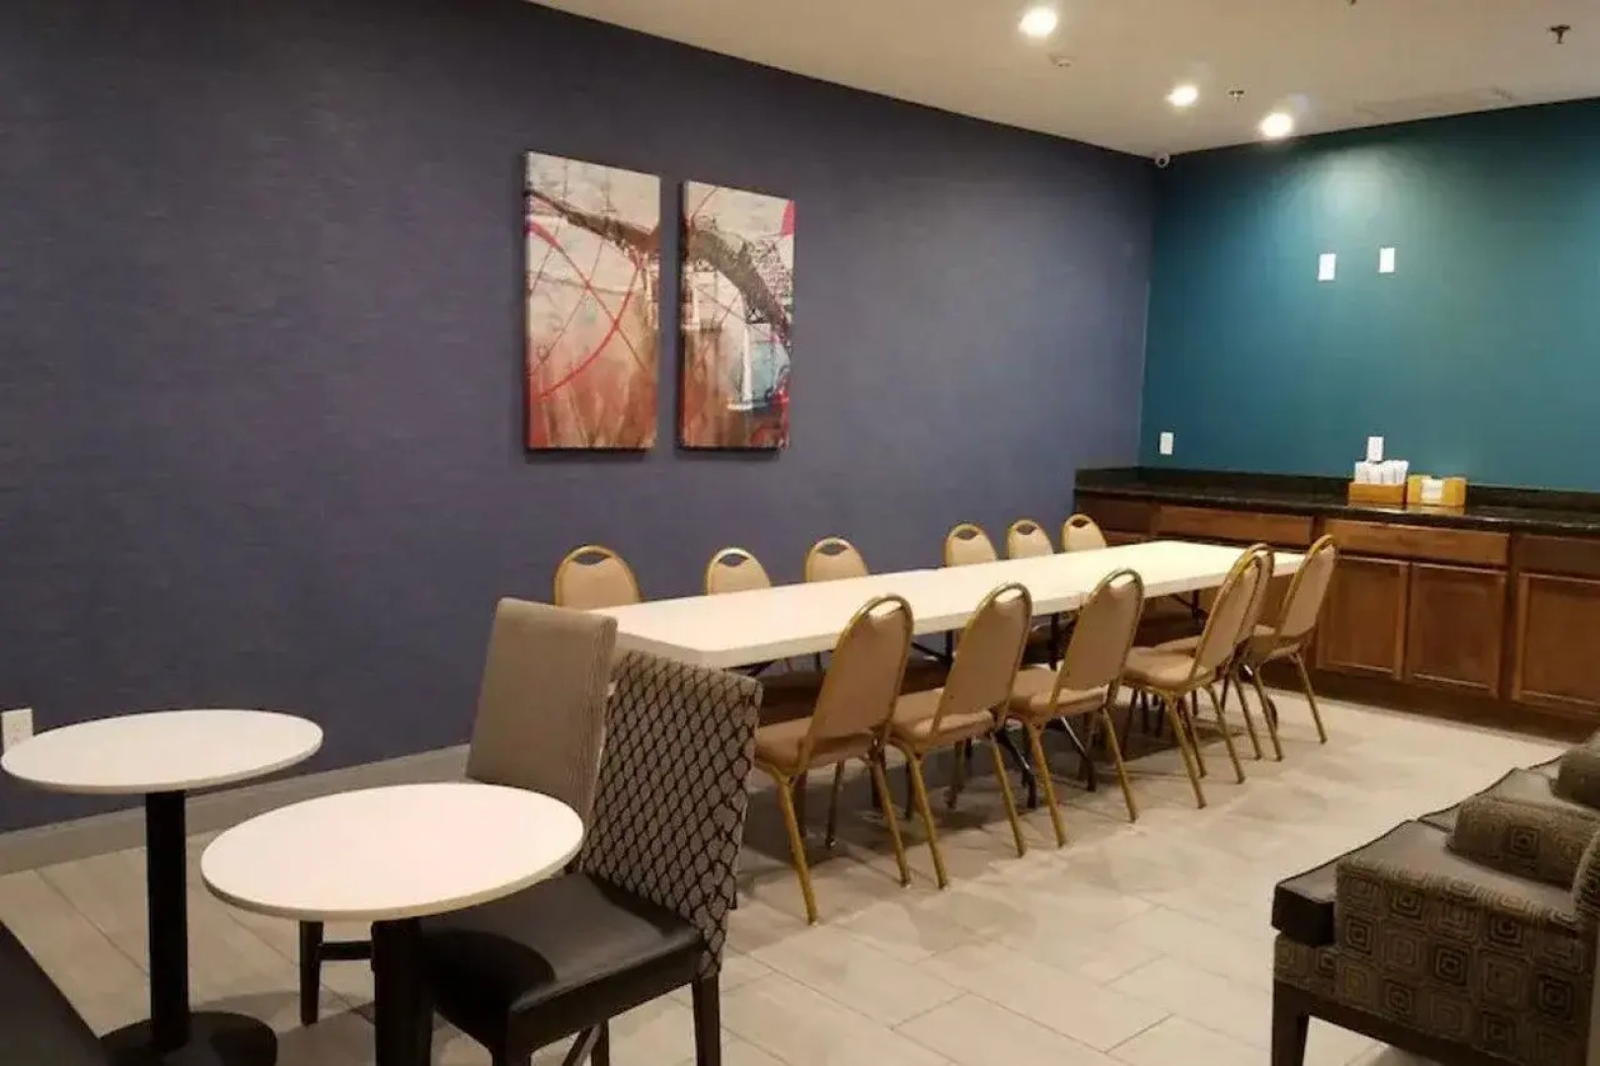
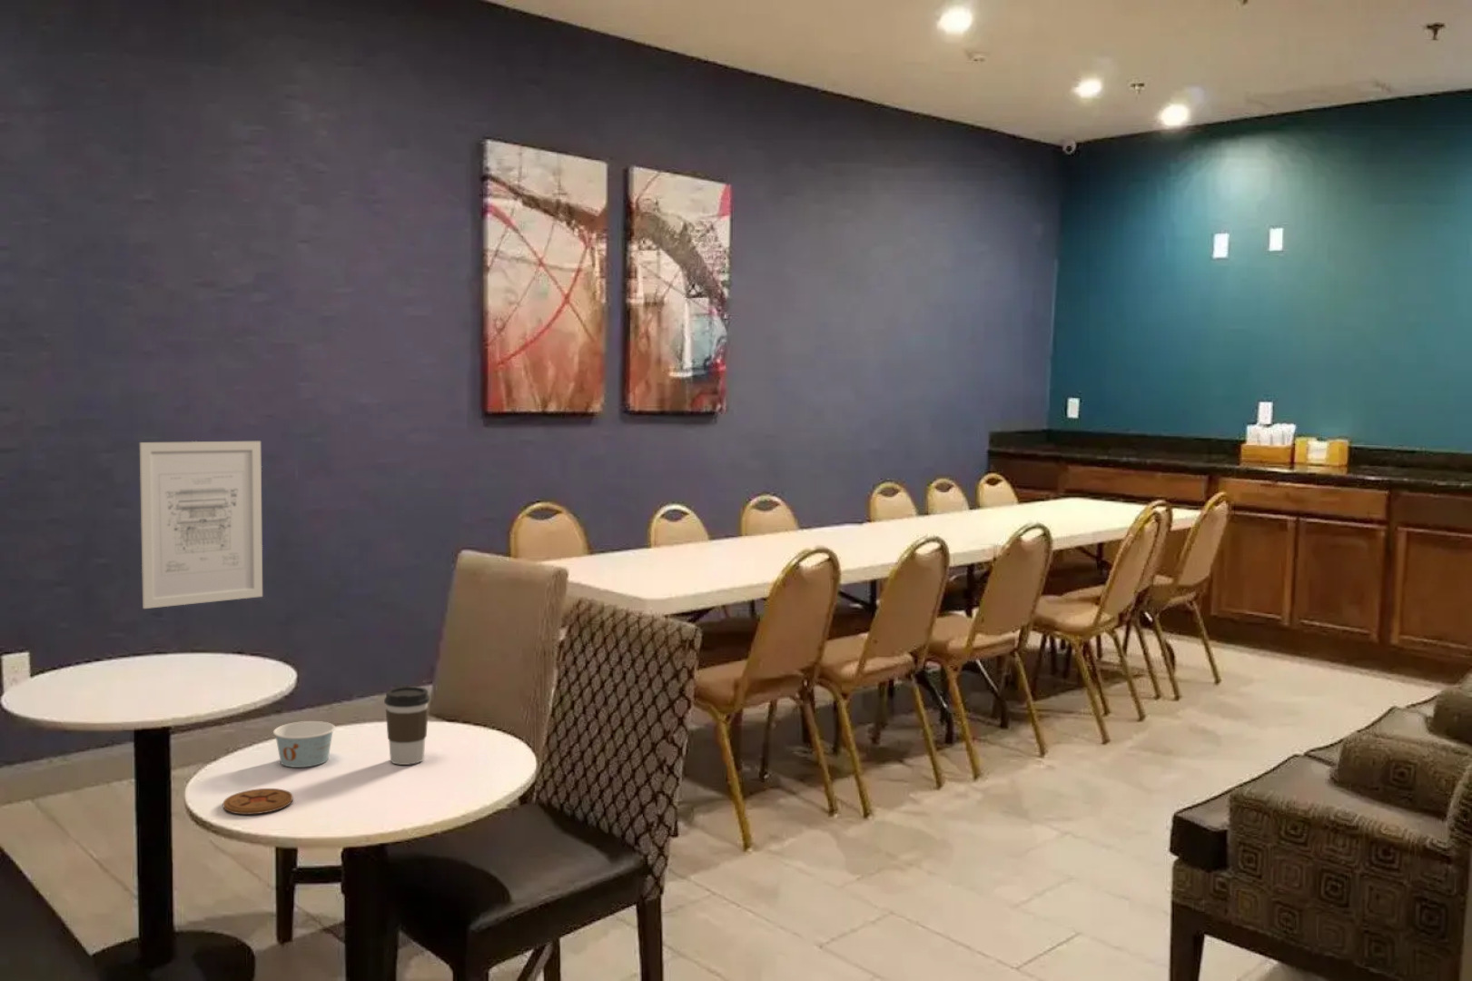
+ coaster [222,787,293,815]
+ paper cup [273,720,336,769]
+ coffee cup [383,685,430,765]
+ wall art [139,440,264,610]
